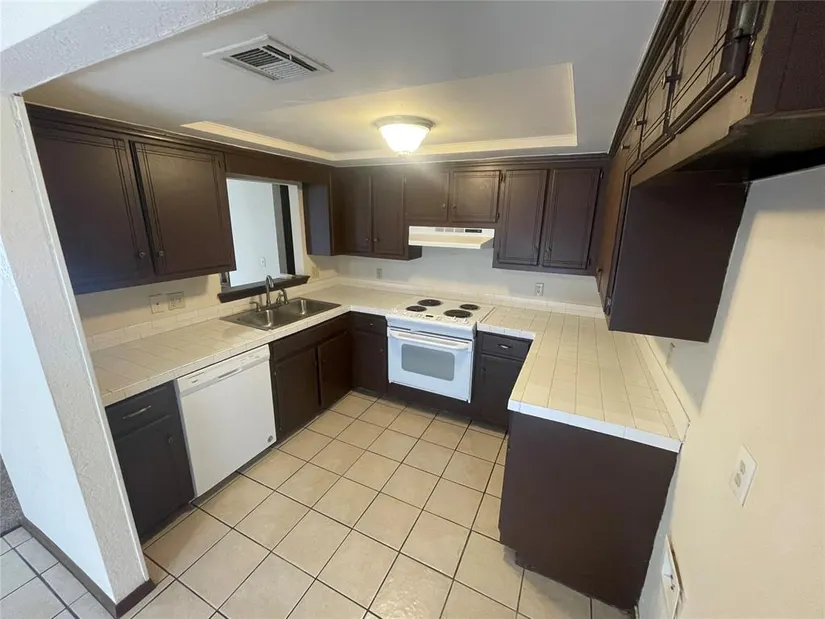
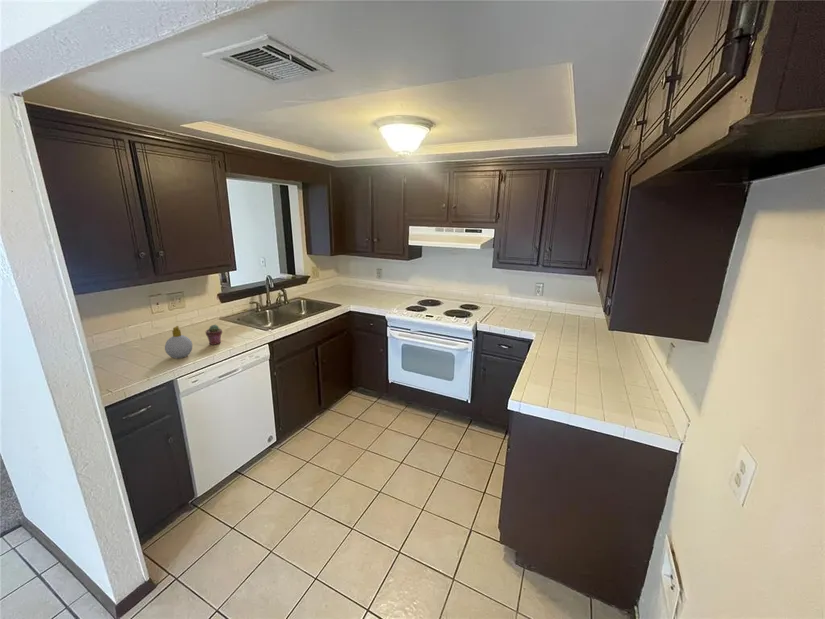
+ potted succulent [205,324,223,346]
+ soap bottle [164,325,193,359]
